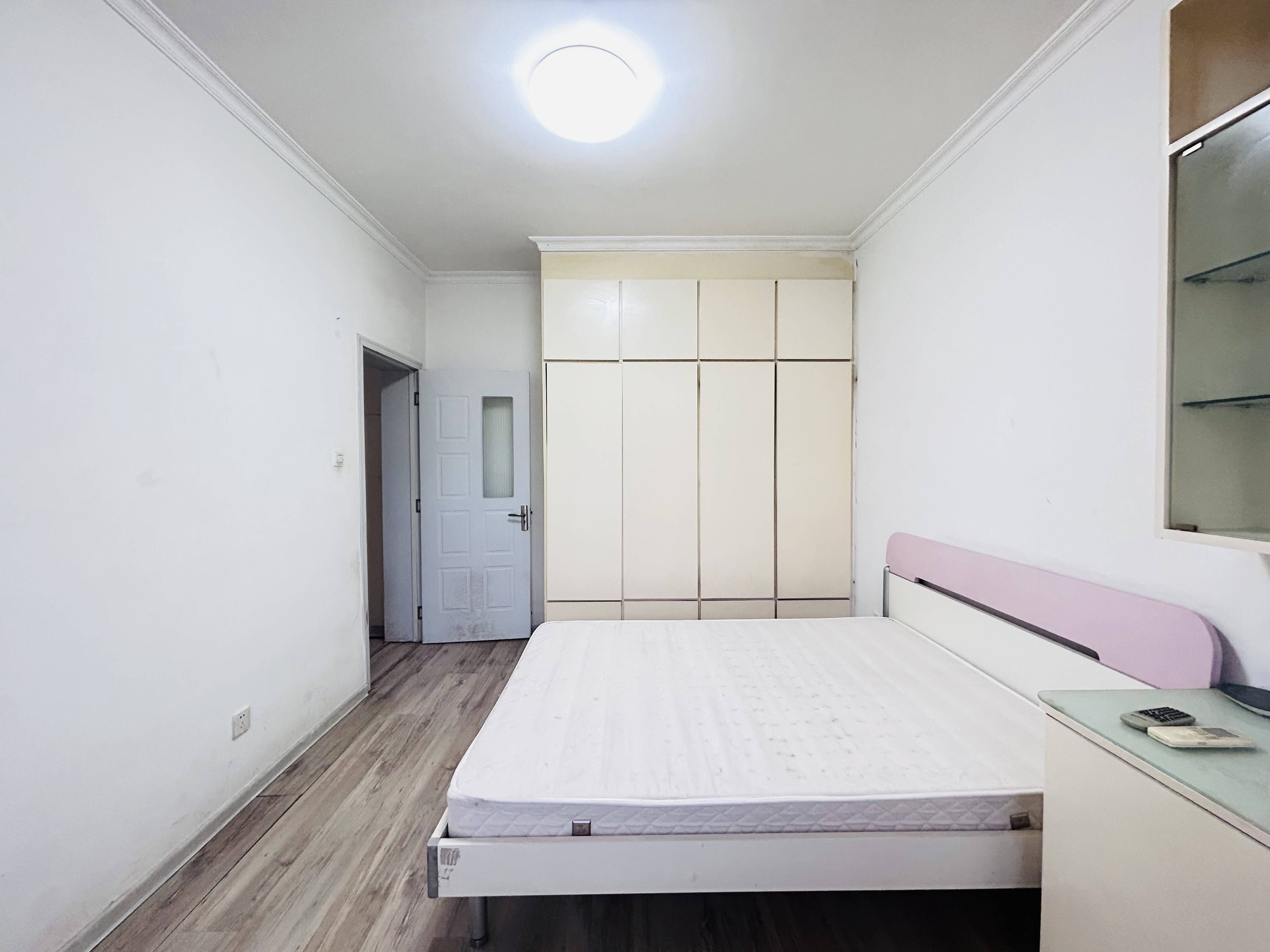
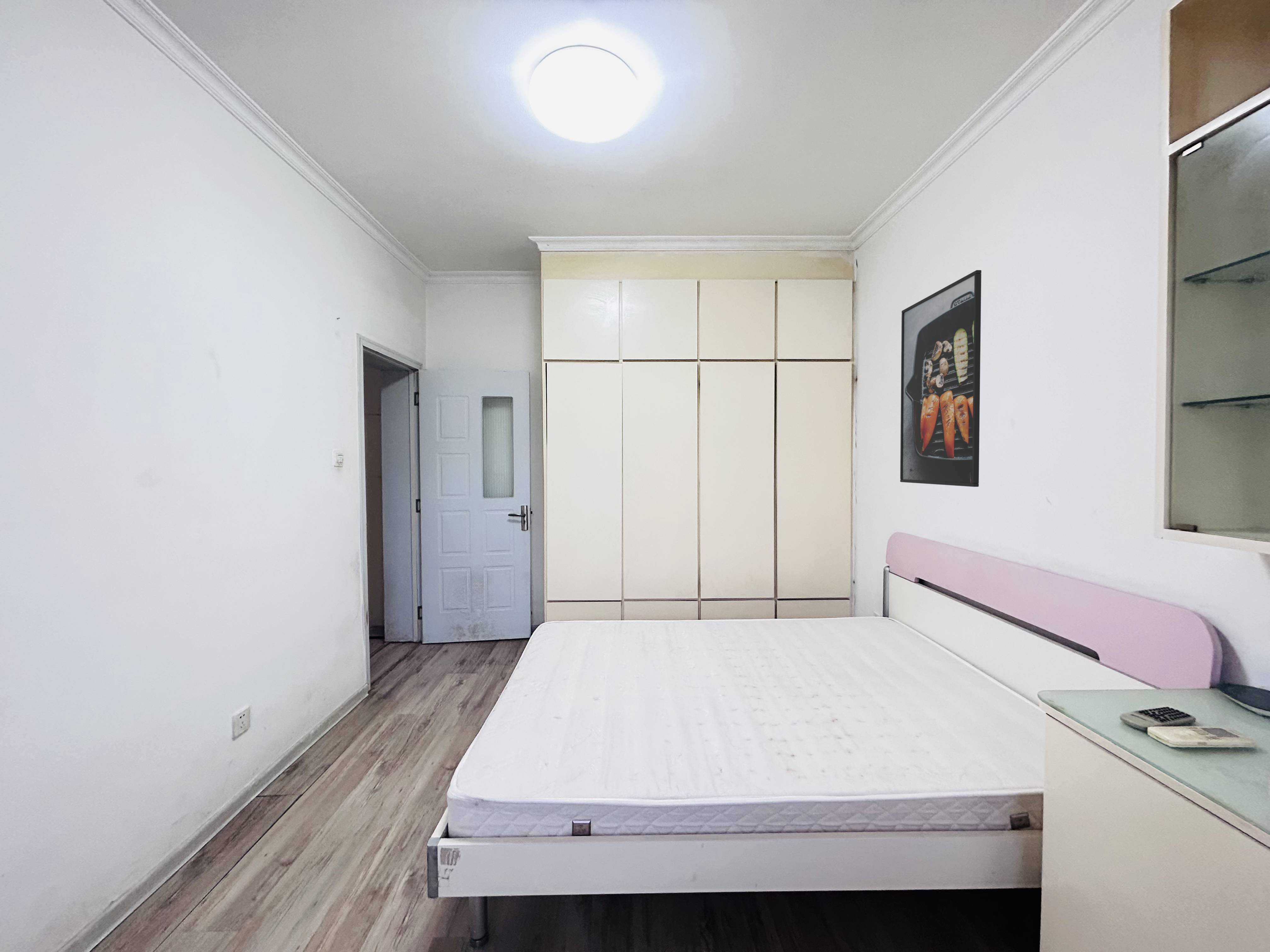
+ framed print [900,270,982,487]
